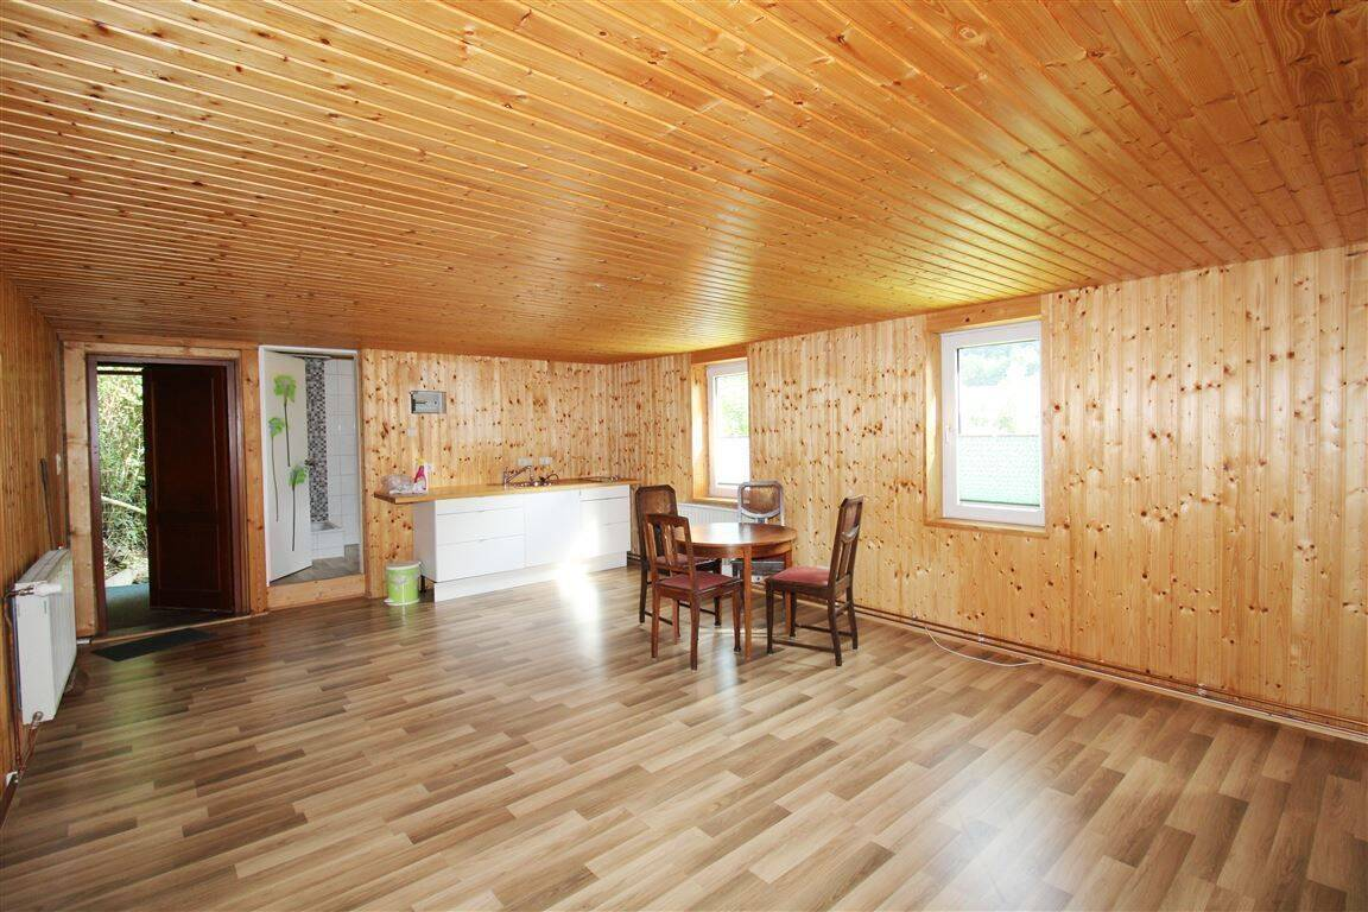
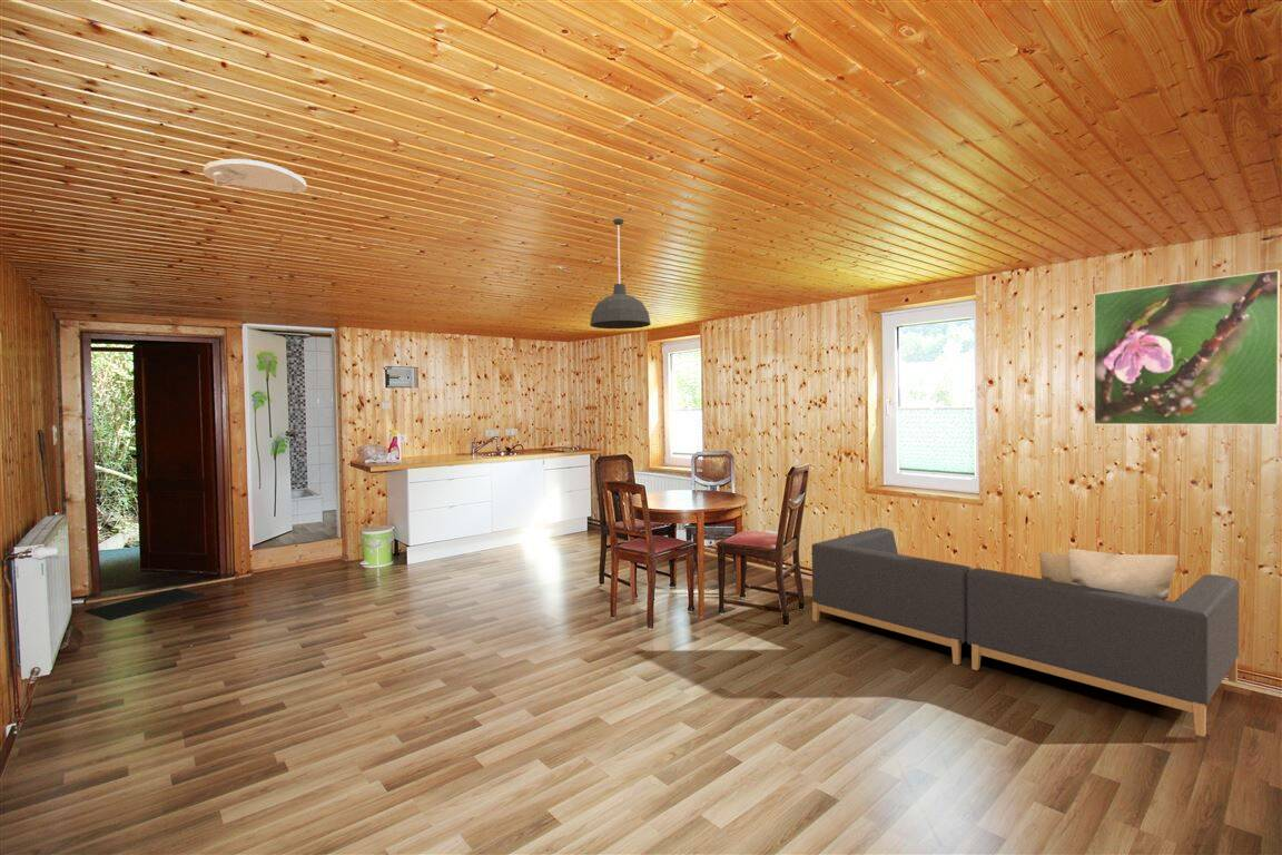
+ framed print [1093,268,1281,426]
+ smoke detector [203,158,307,195]
+ sofa [811,527,1240,738]
+ pendant lamp [589,217,652,330]
